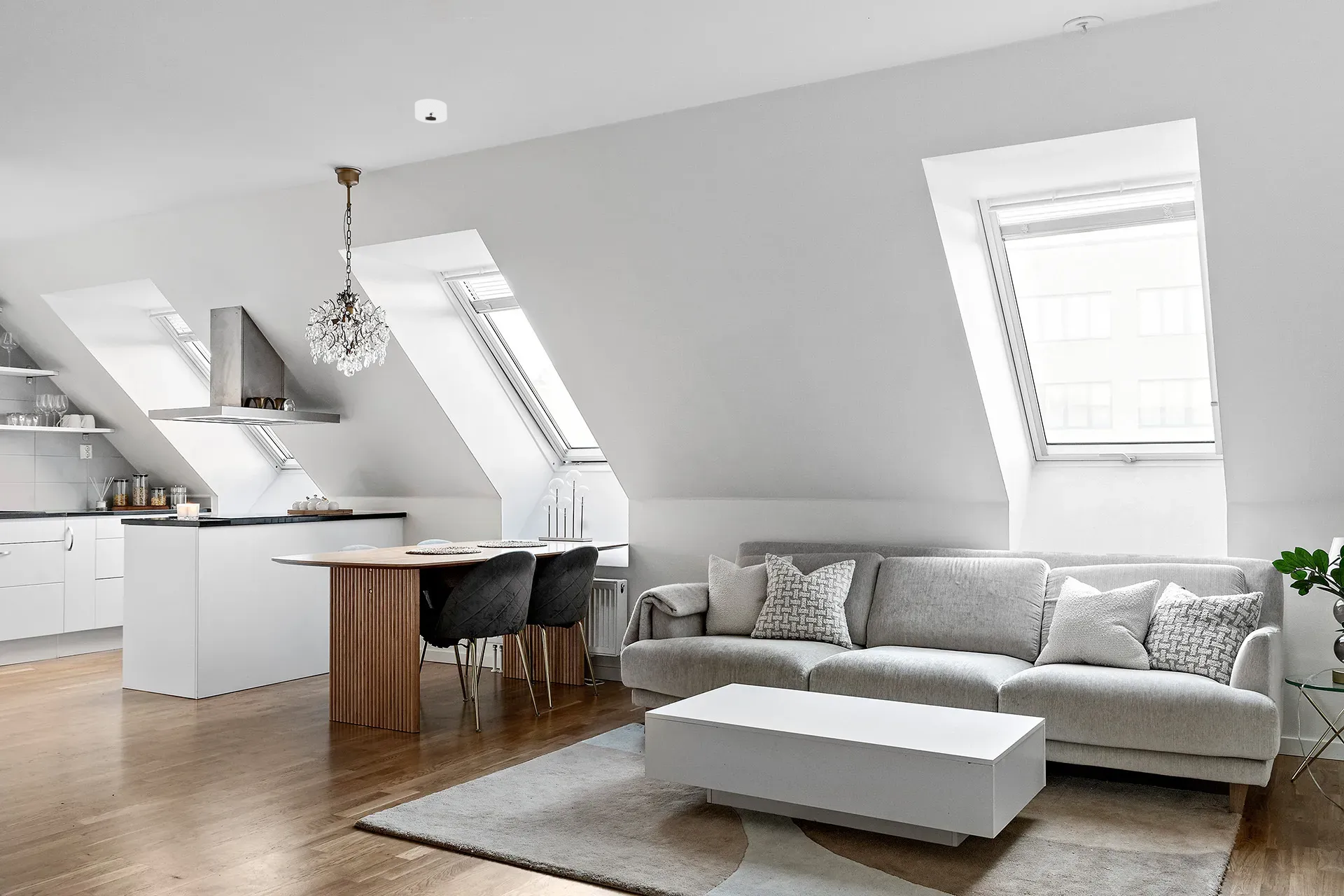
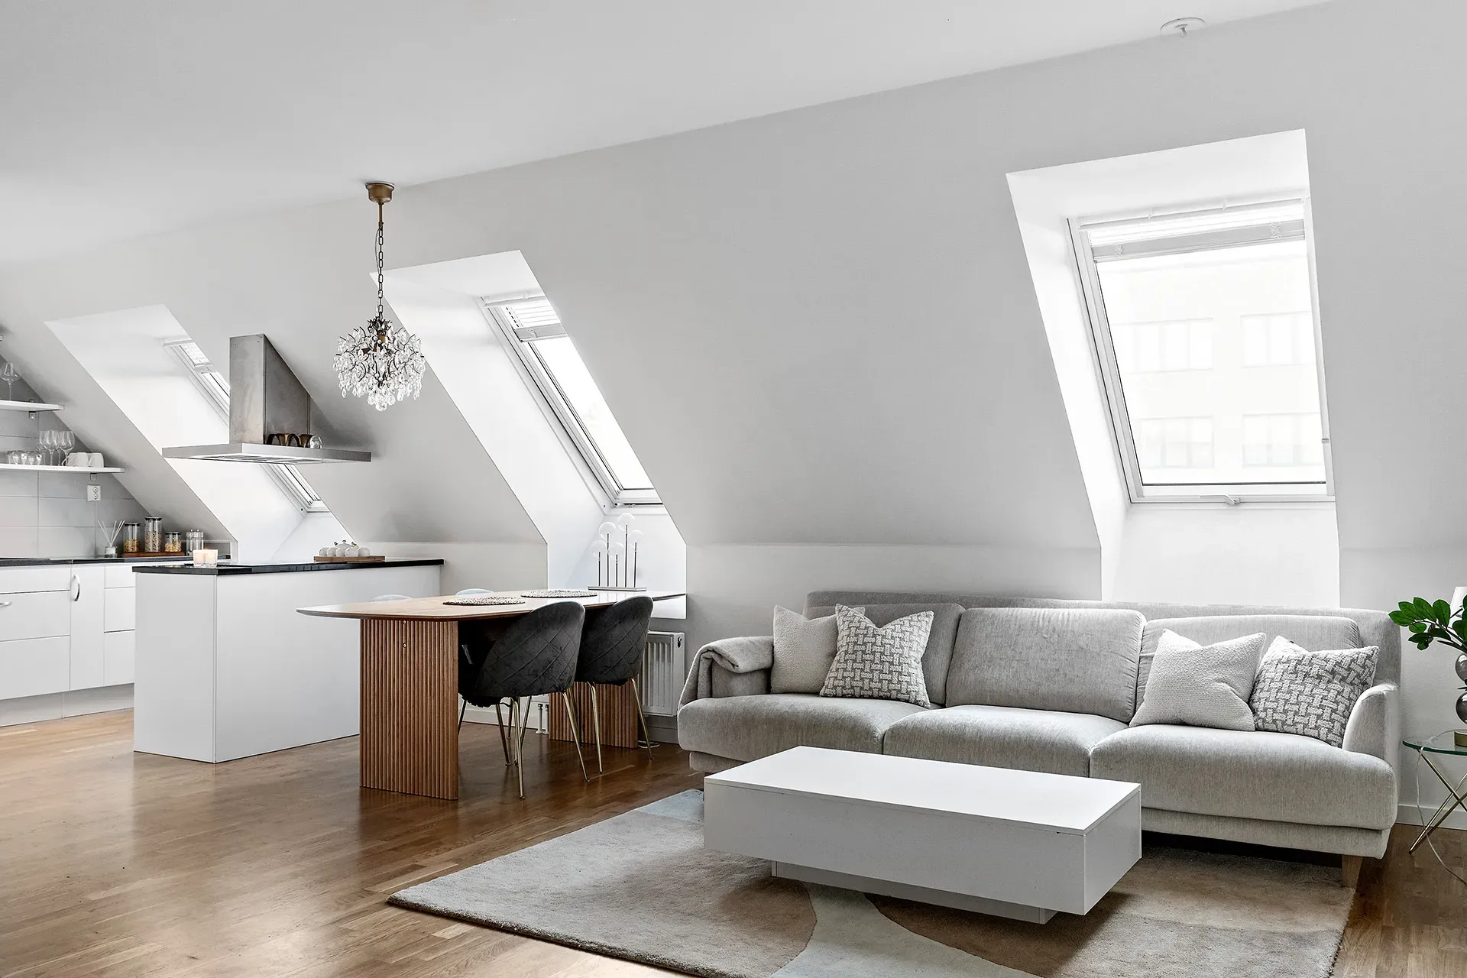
- smoke detector [414,99,447,124]
